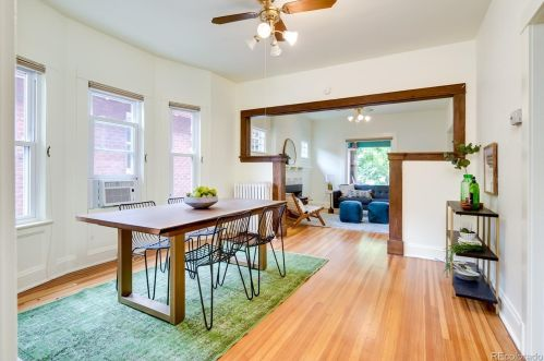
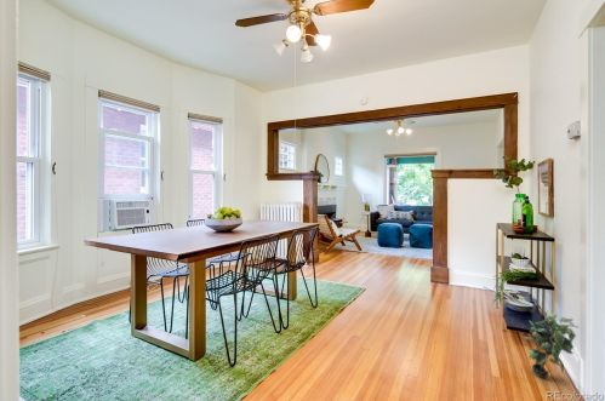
+ potted plant [524,313,581,379]
